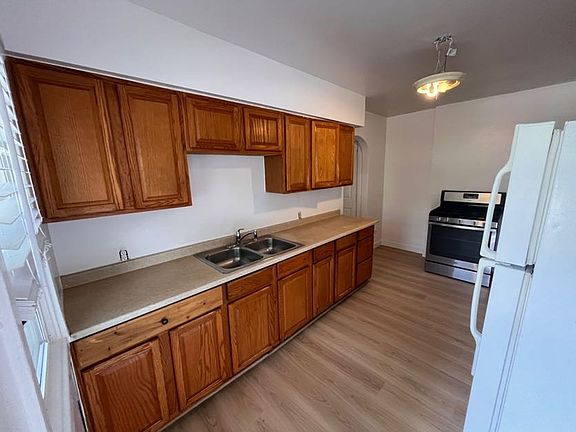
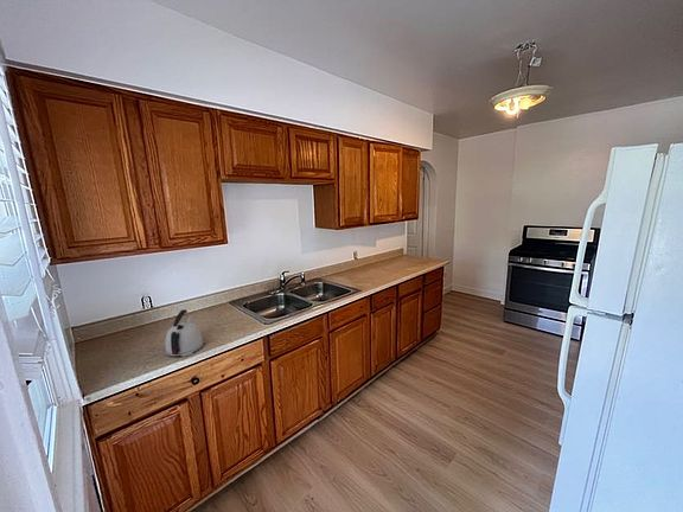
+ kettle [164,308,204,358]
